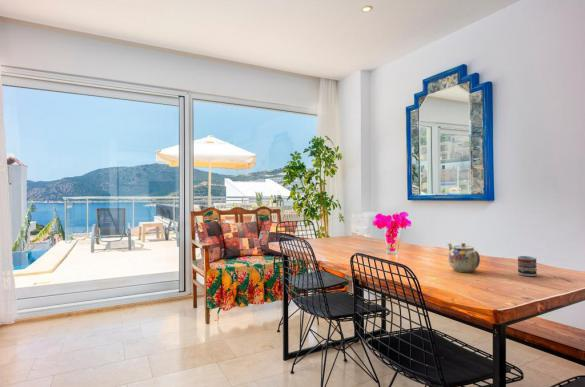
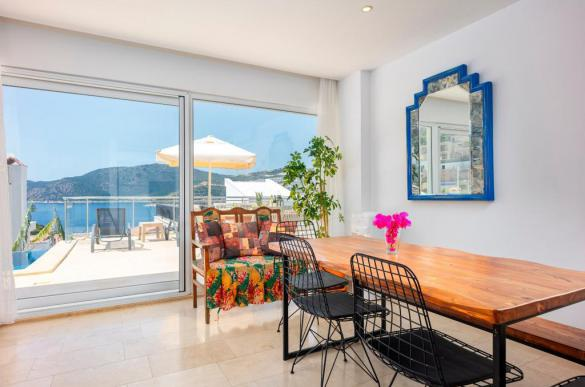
- teapot [447,242,481,273]
- cup [517,255,538,277]
